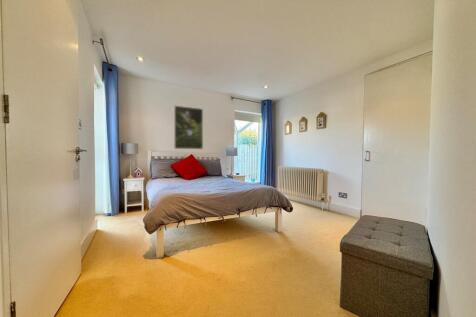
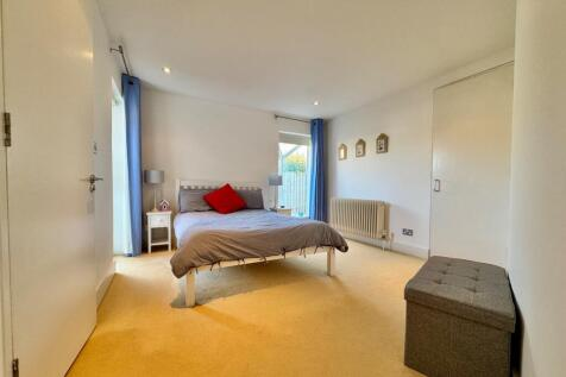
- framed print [173,104,204,150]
